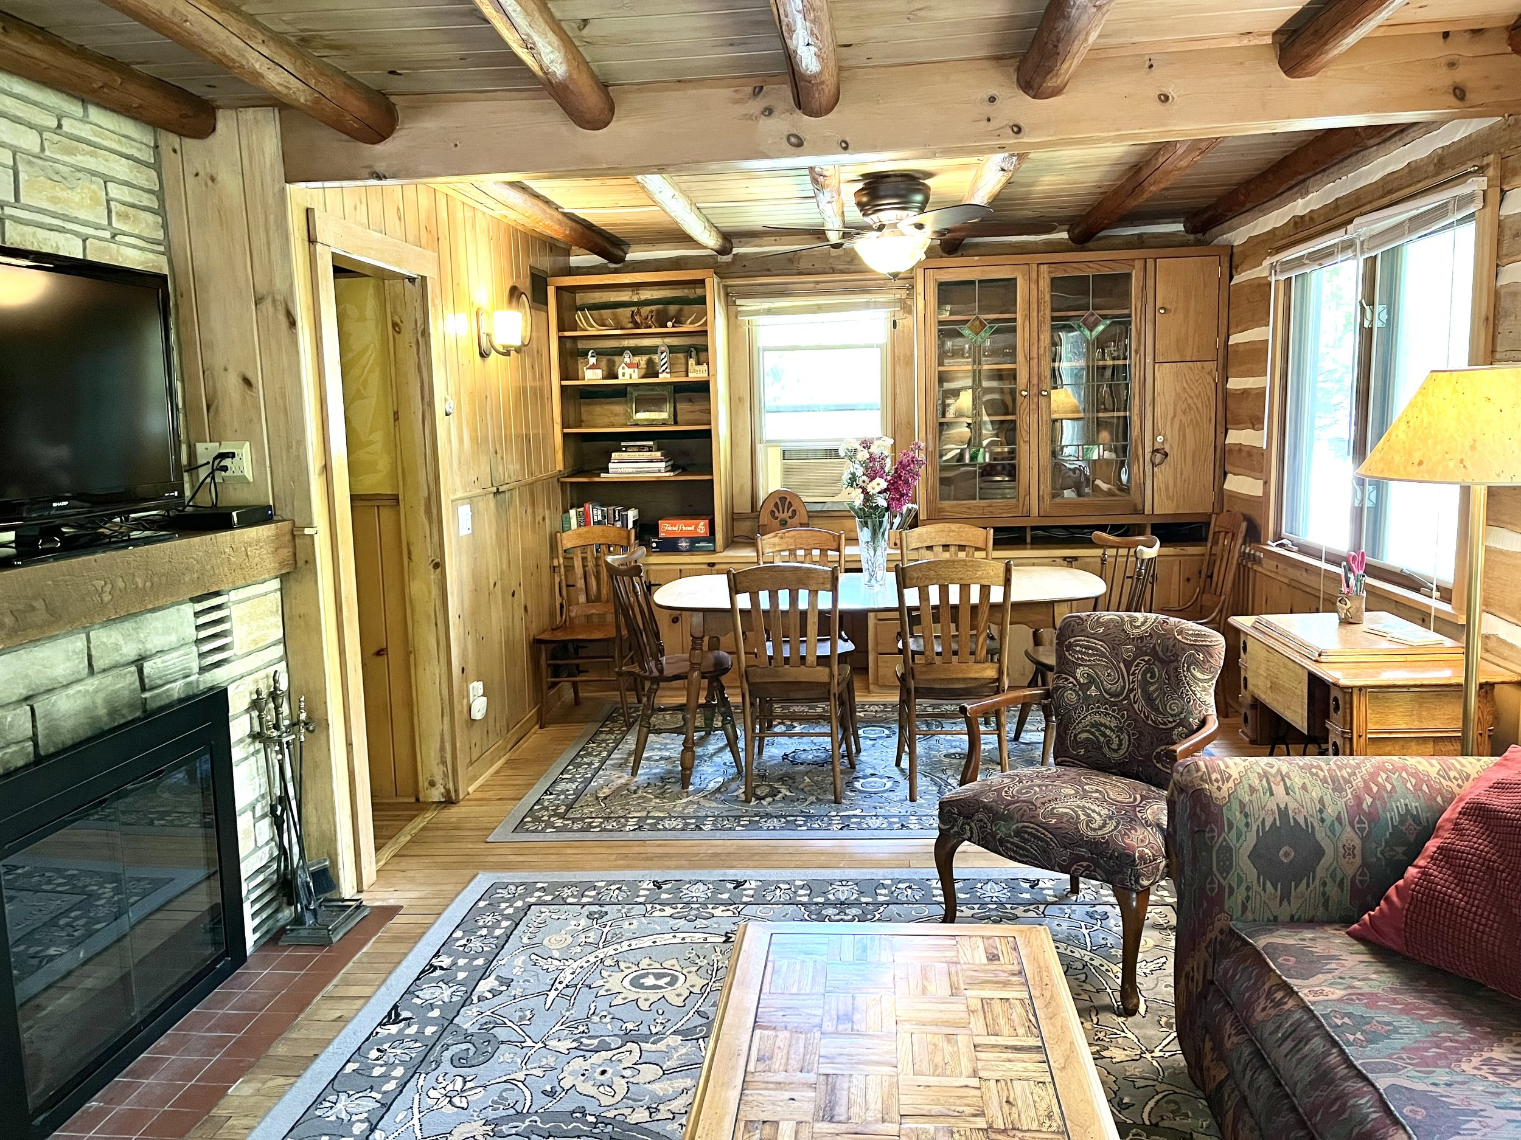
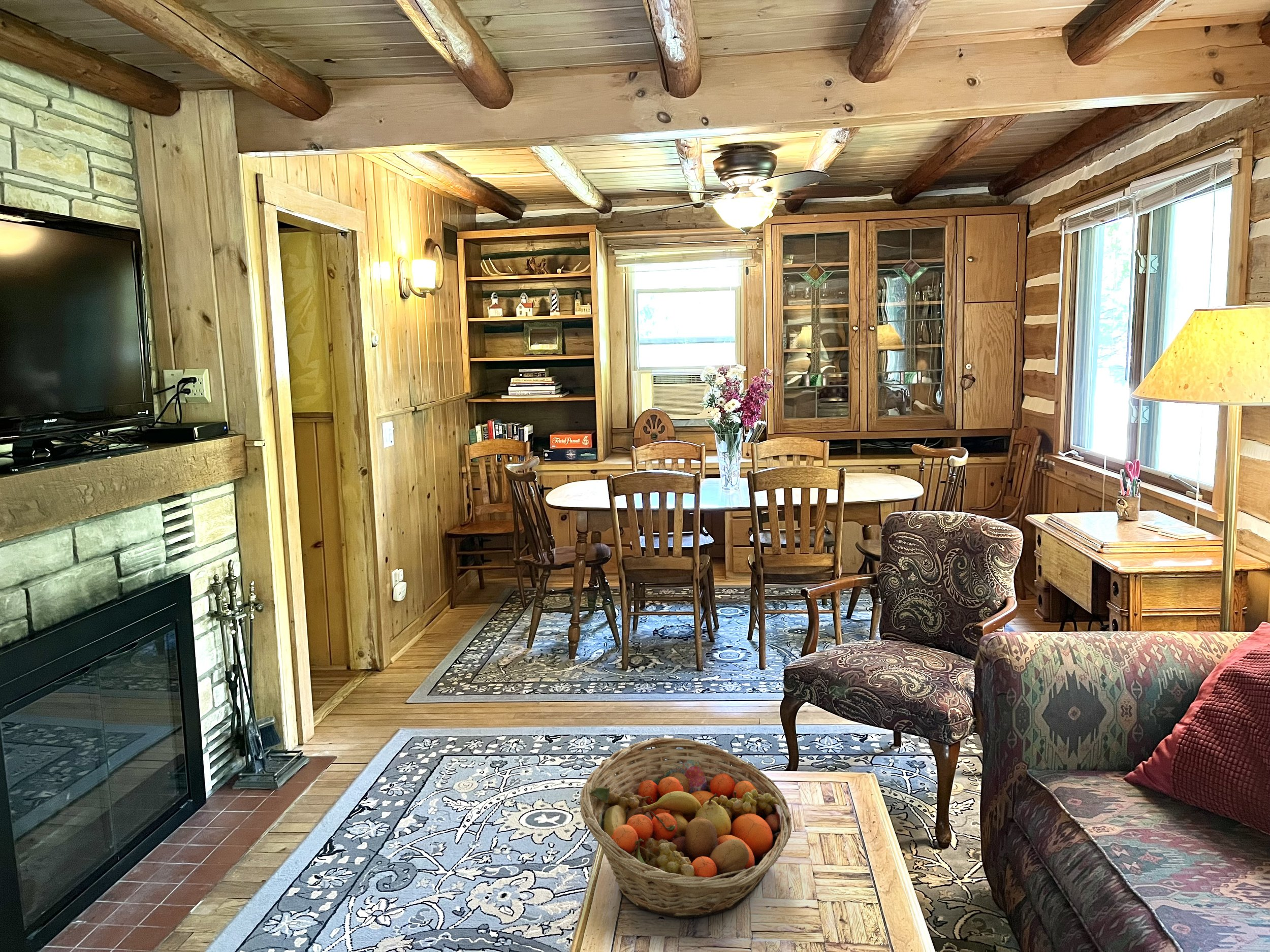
+ fruit basket [580,737,792,918]
